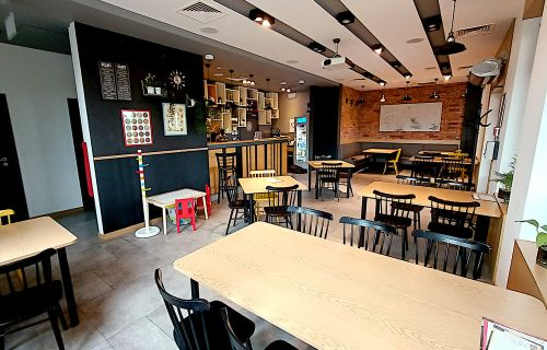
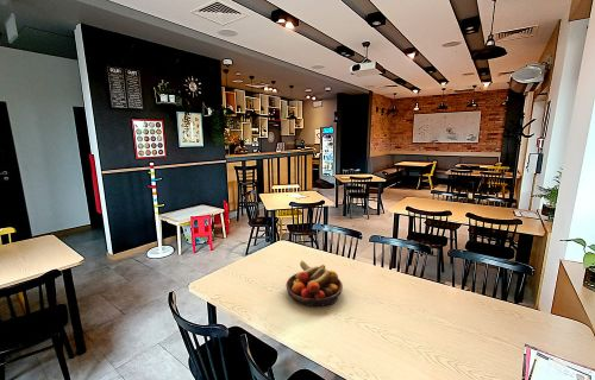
+ fruit bowl [284,259,344,308]
